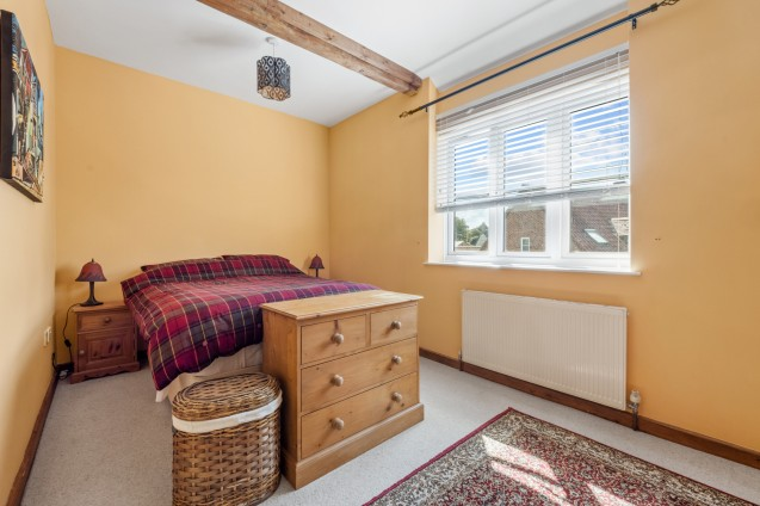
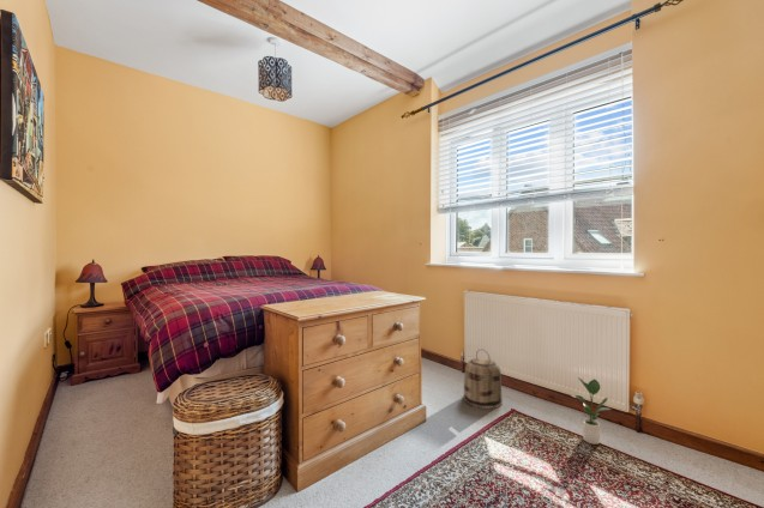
+ basket [463,347,504,410]
+ potted plant [570,376,613,446]
